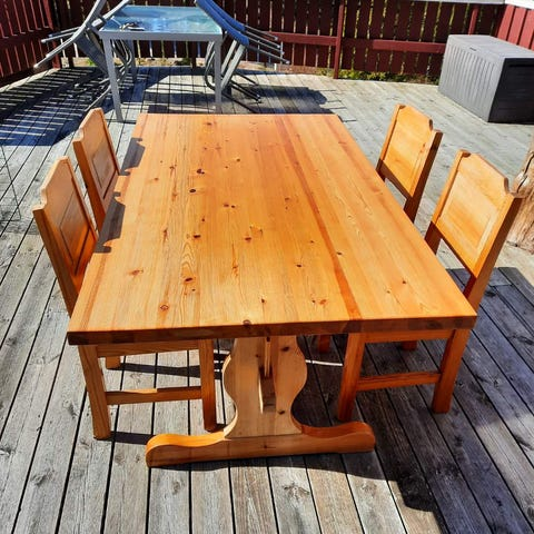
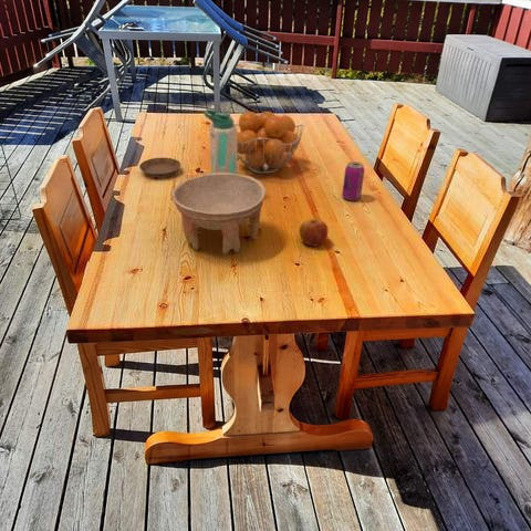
+ water bottle [204,108,239,175]
+ bowl [170,173,267,256]
+ saucer [138,157,181,179]
+ fruit basket [233,111,305,175]
+ beverage can [341,160,365,201]
+ apple [299,218,329,248]
